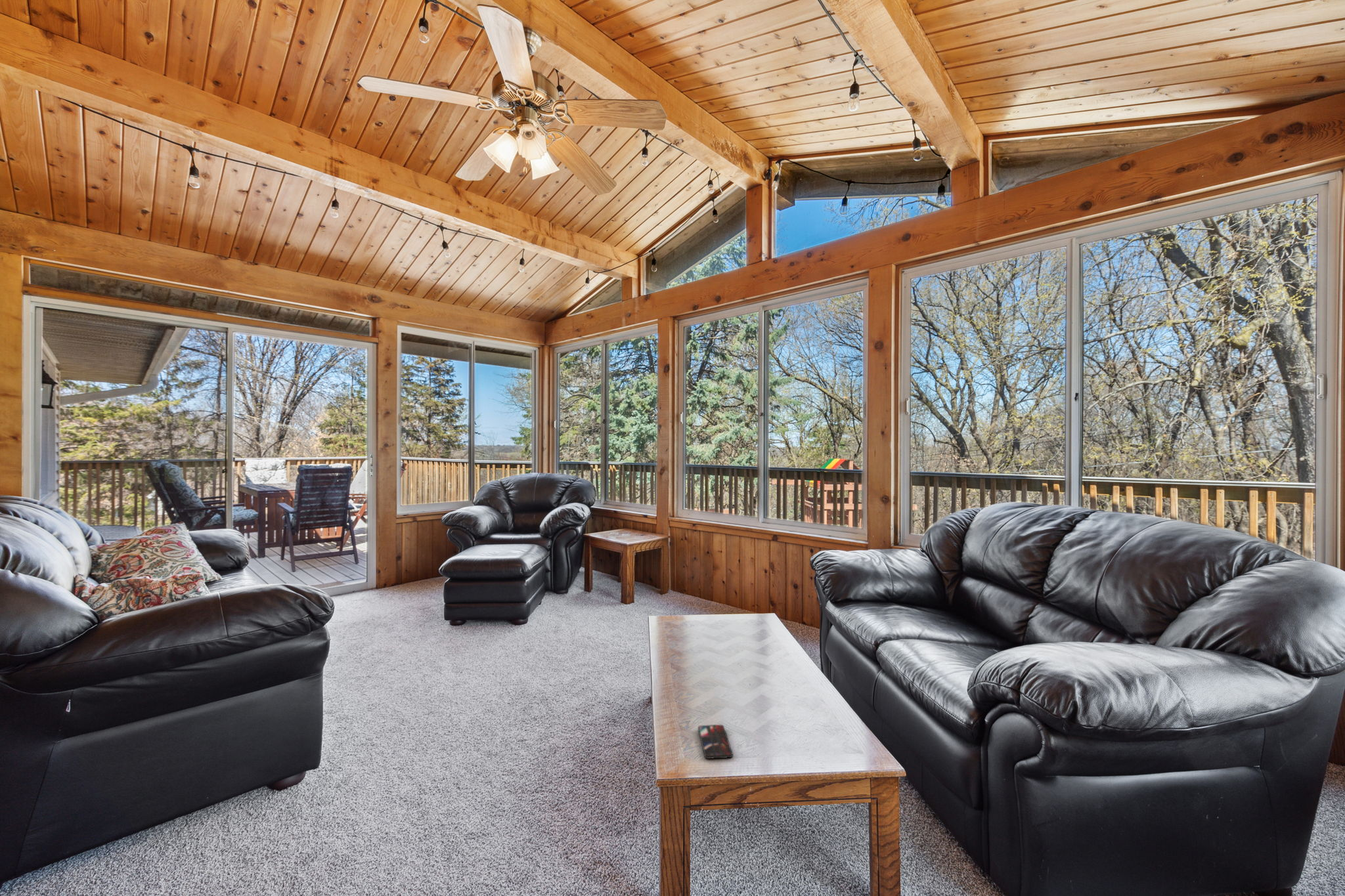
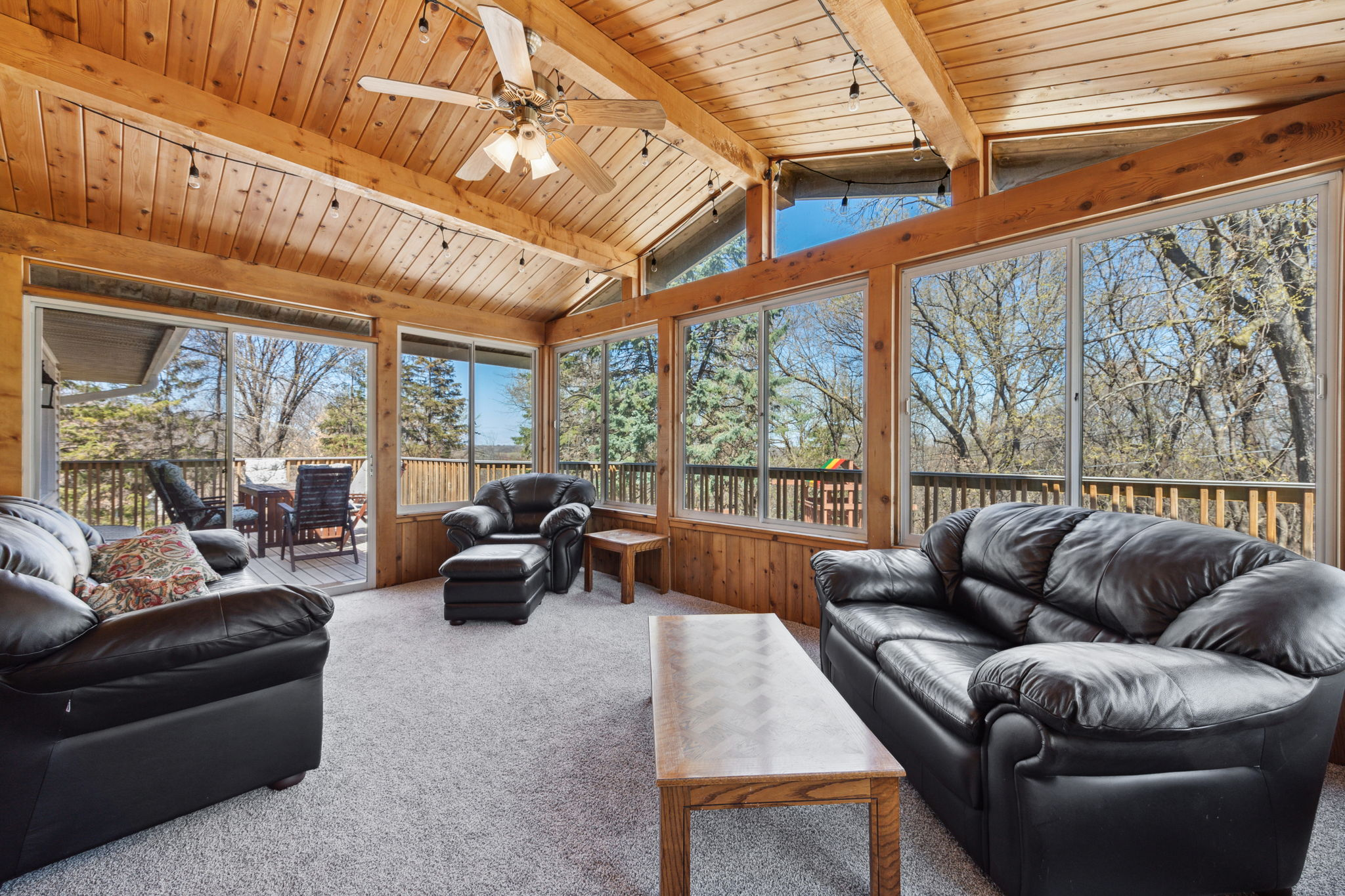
- smartphone [697,724,734,759]
